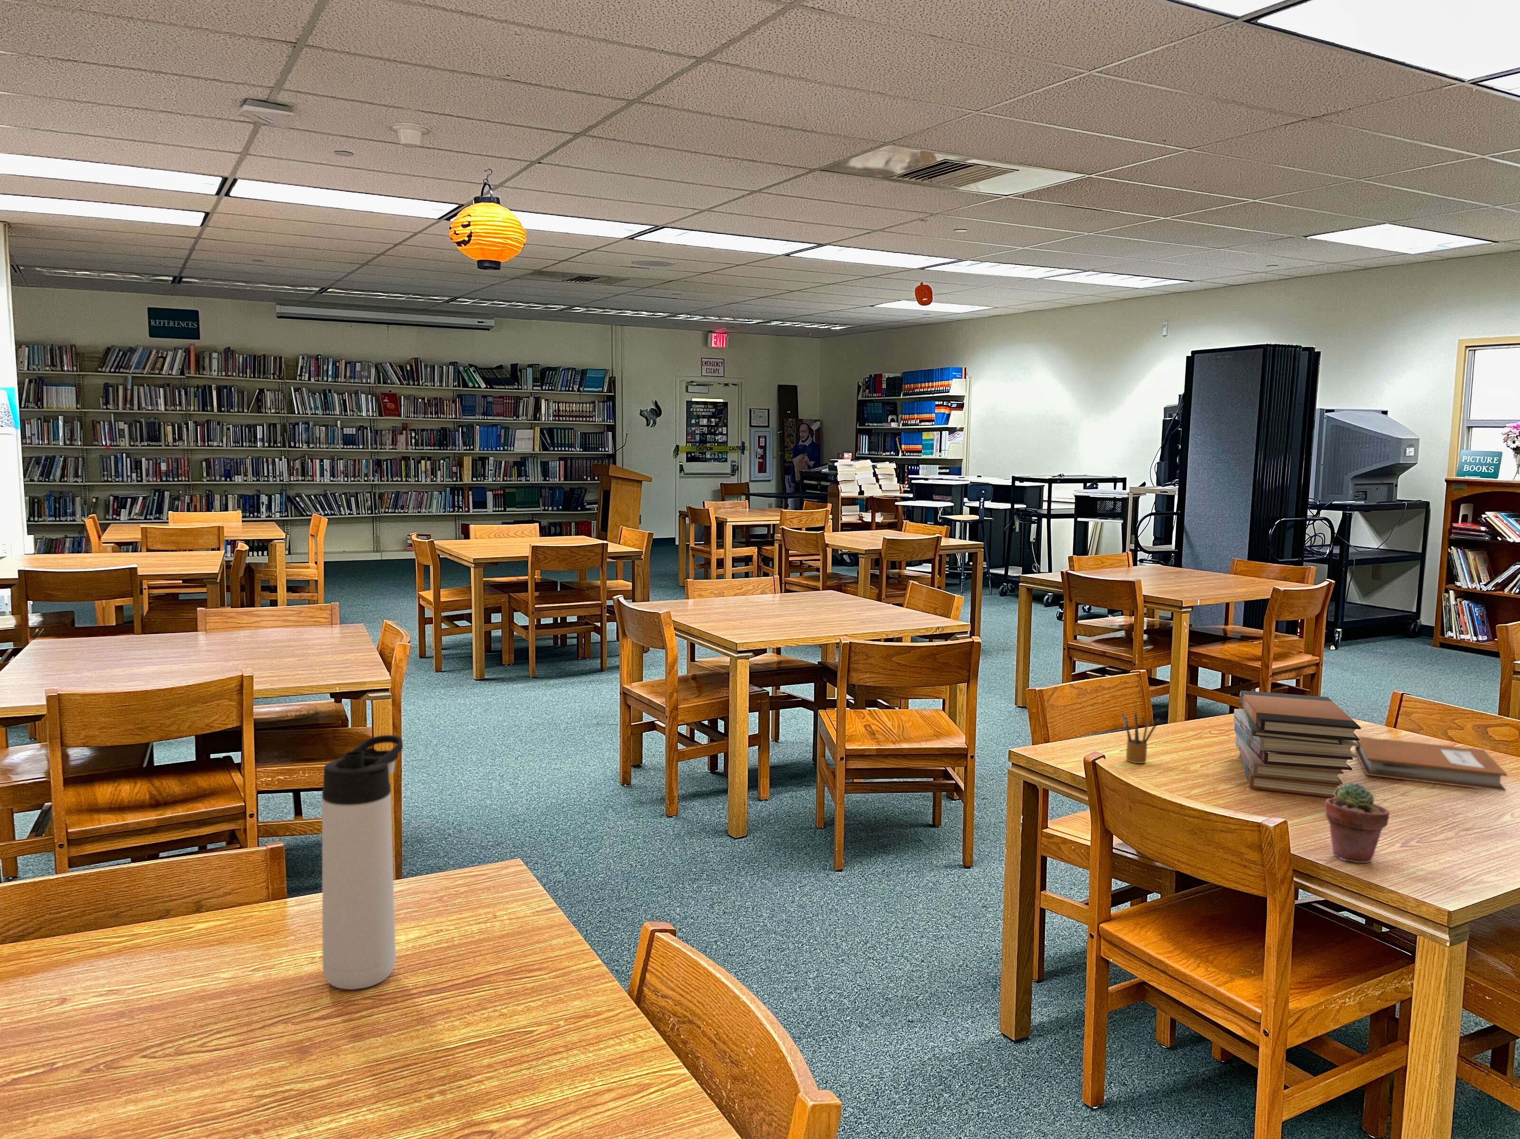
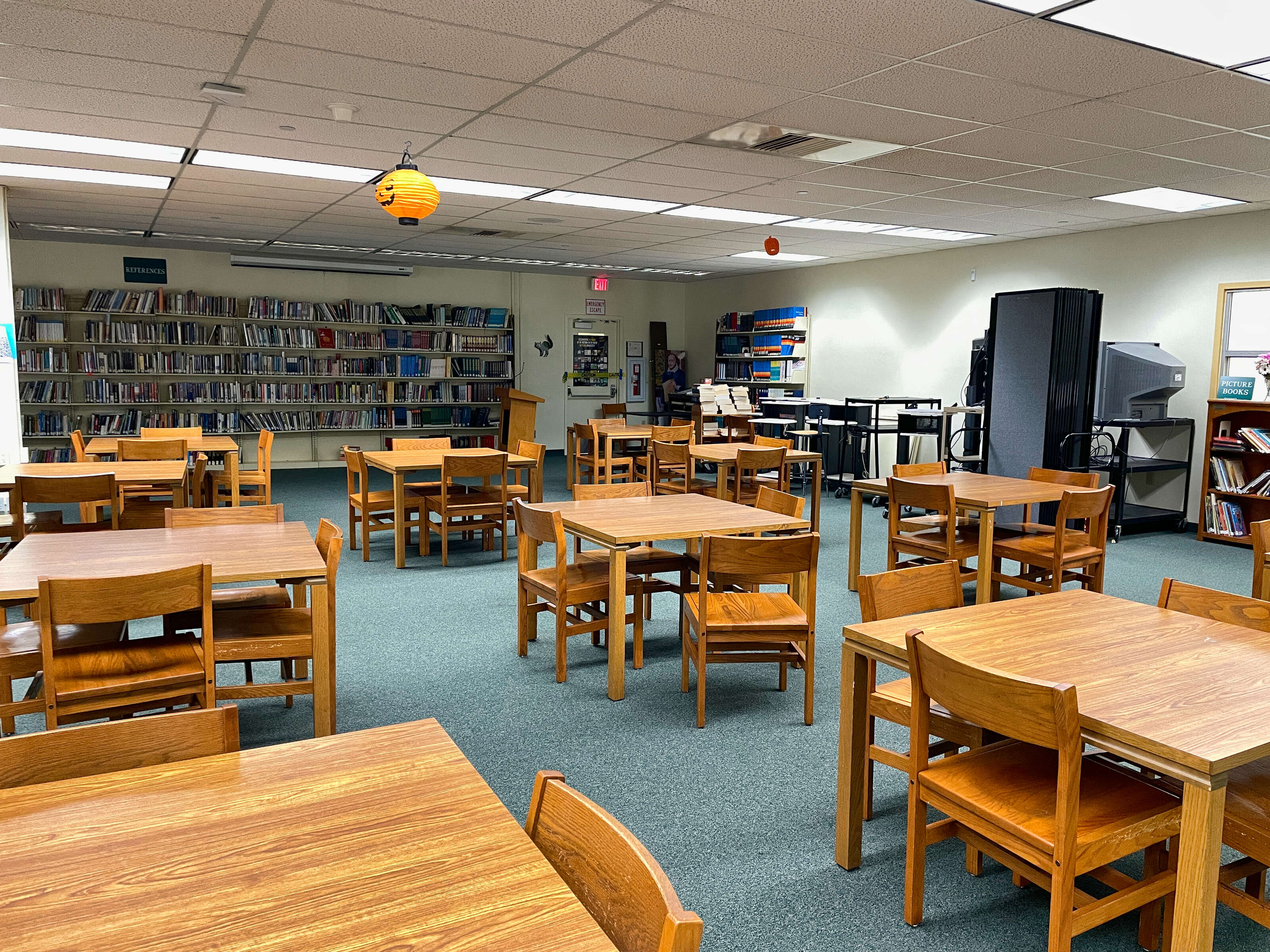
- potted succulent [1324,781,1390,864]
- notebook [1355,736,1508,792]
- thermos bottle [322,735,403,989]
- book stack [1233,690,1361,798]
- pencil box [1121,711,1161,763]
